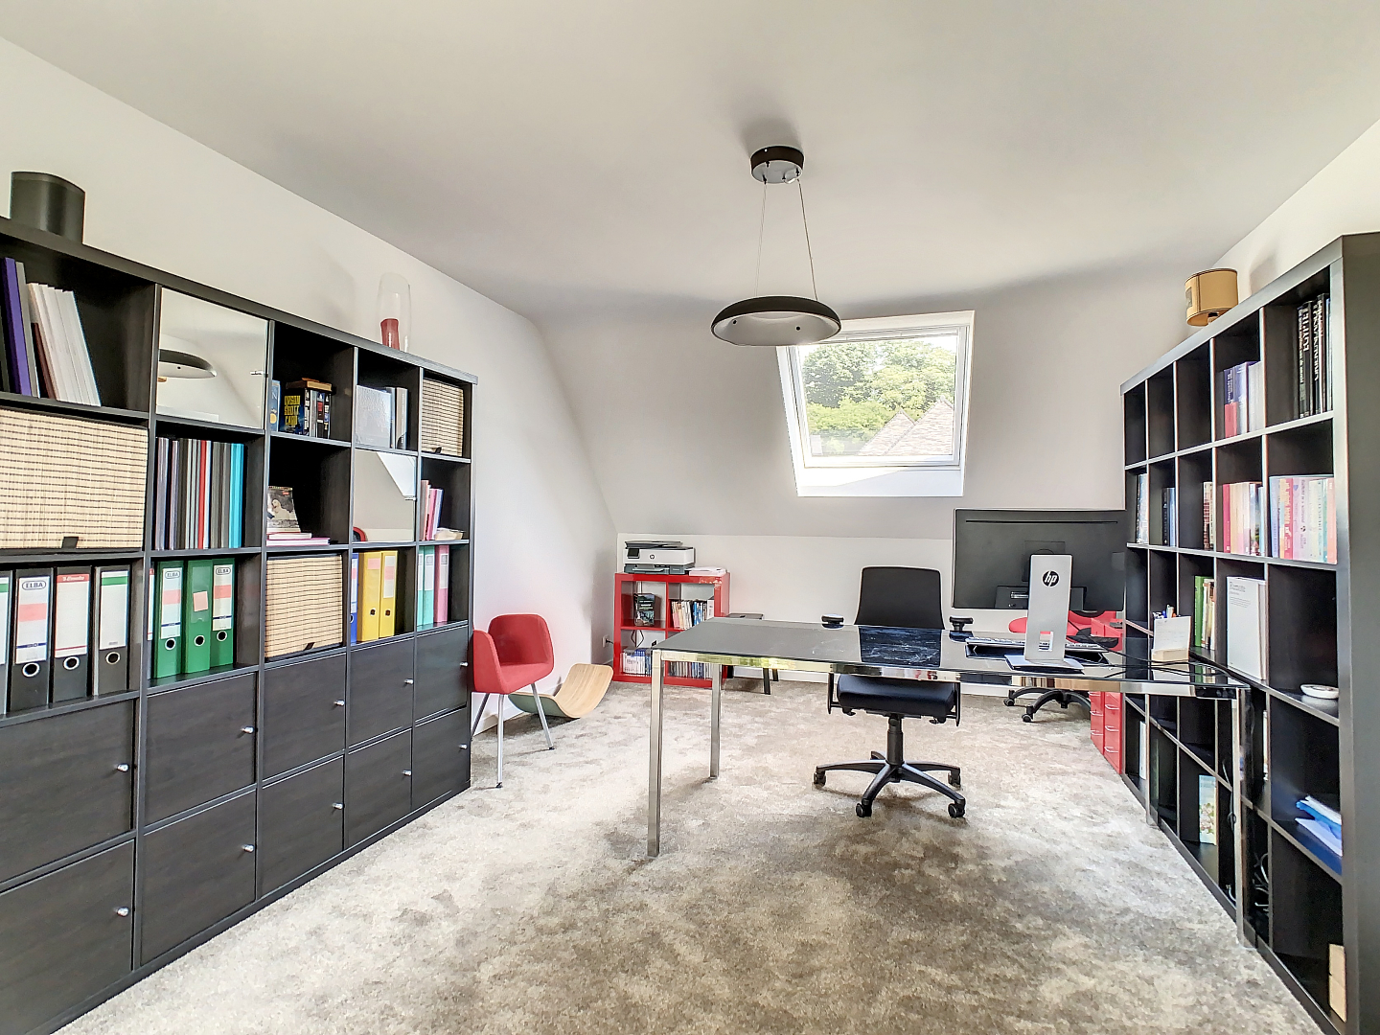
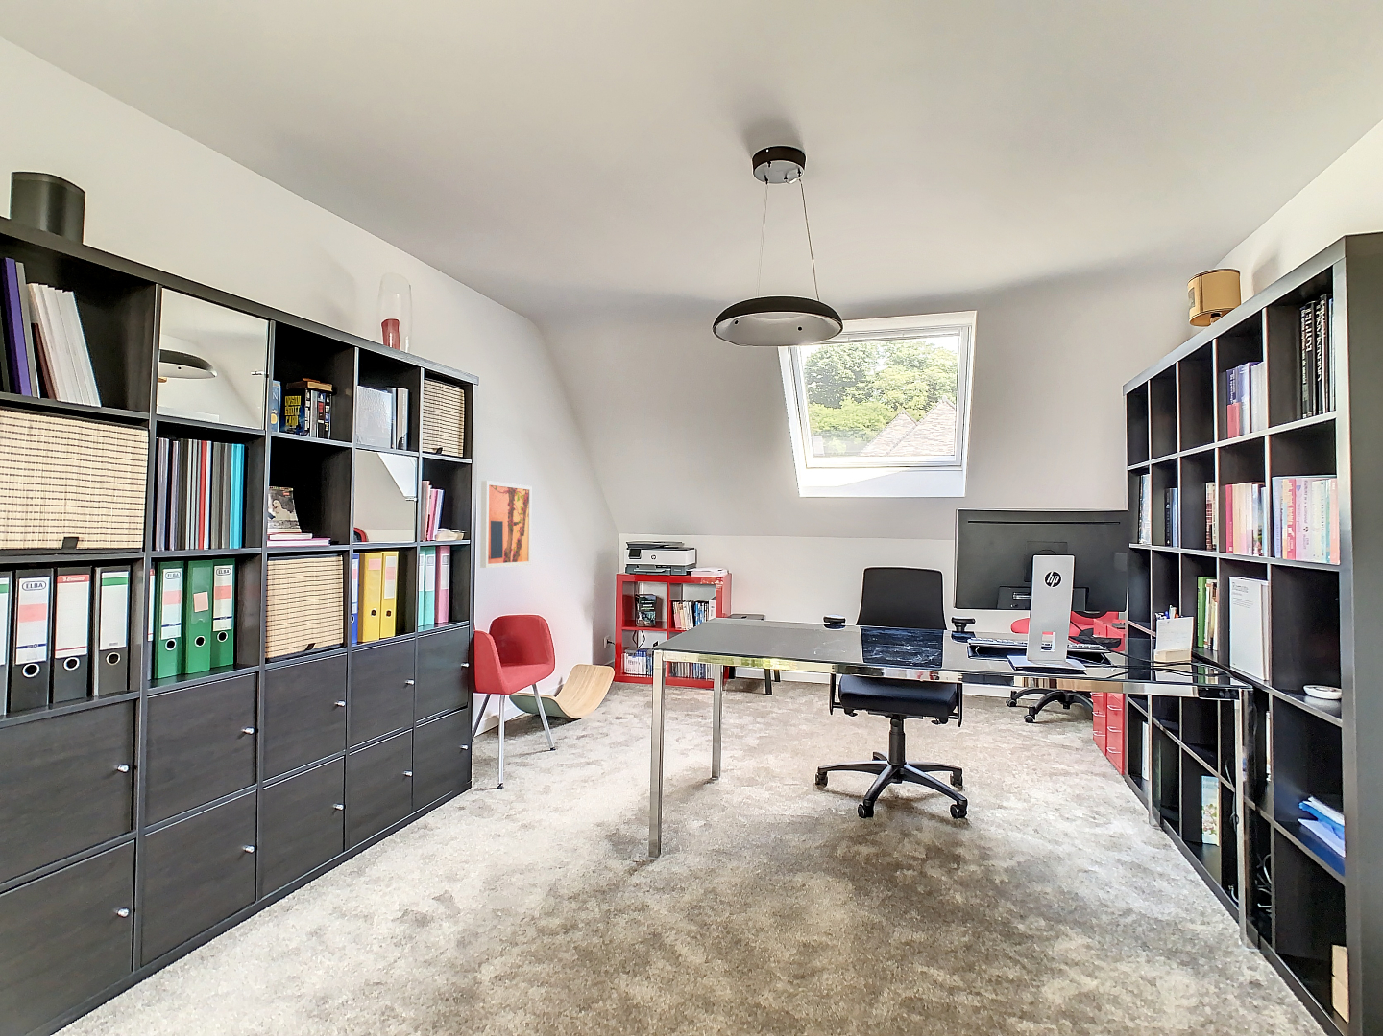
+ wall art [479,480,533,569]
